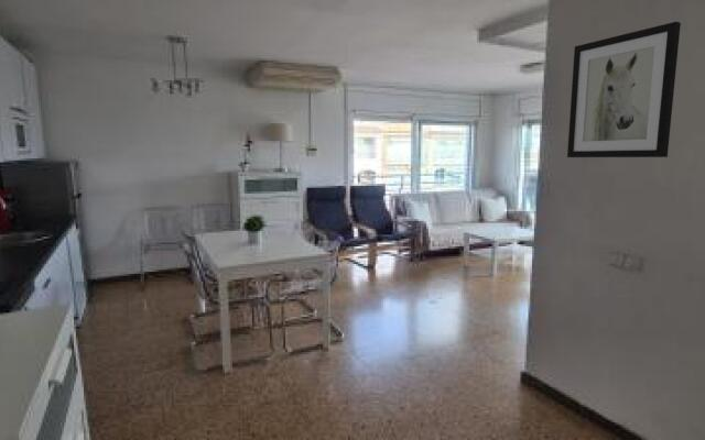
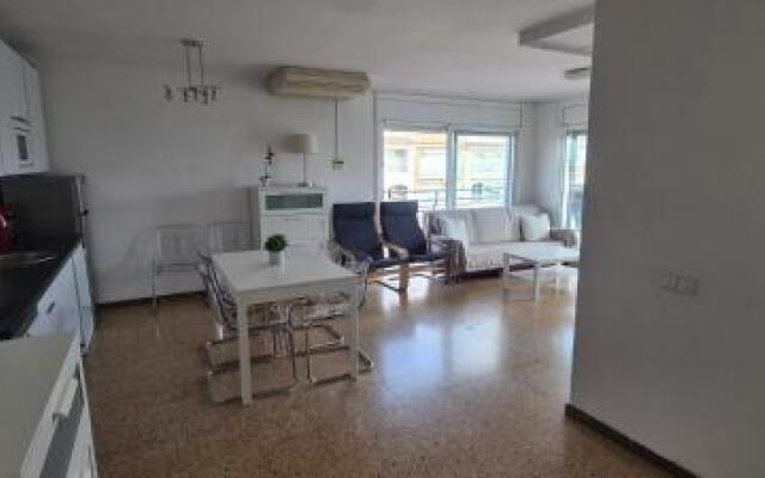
- wall art [566,21,682,158]
